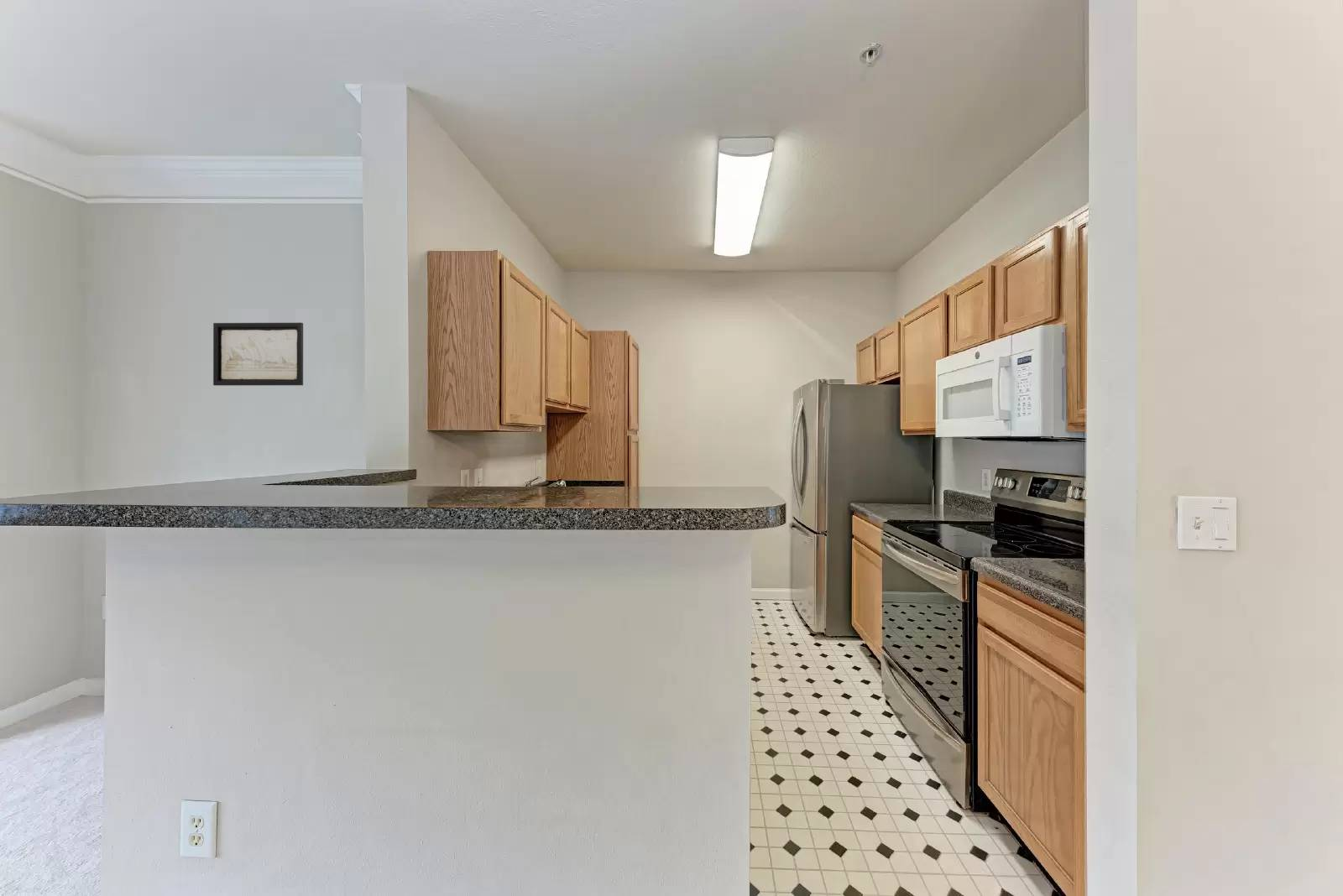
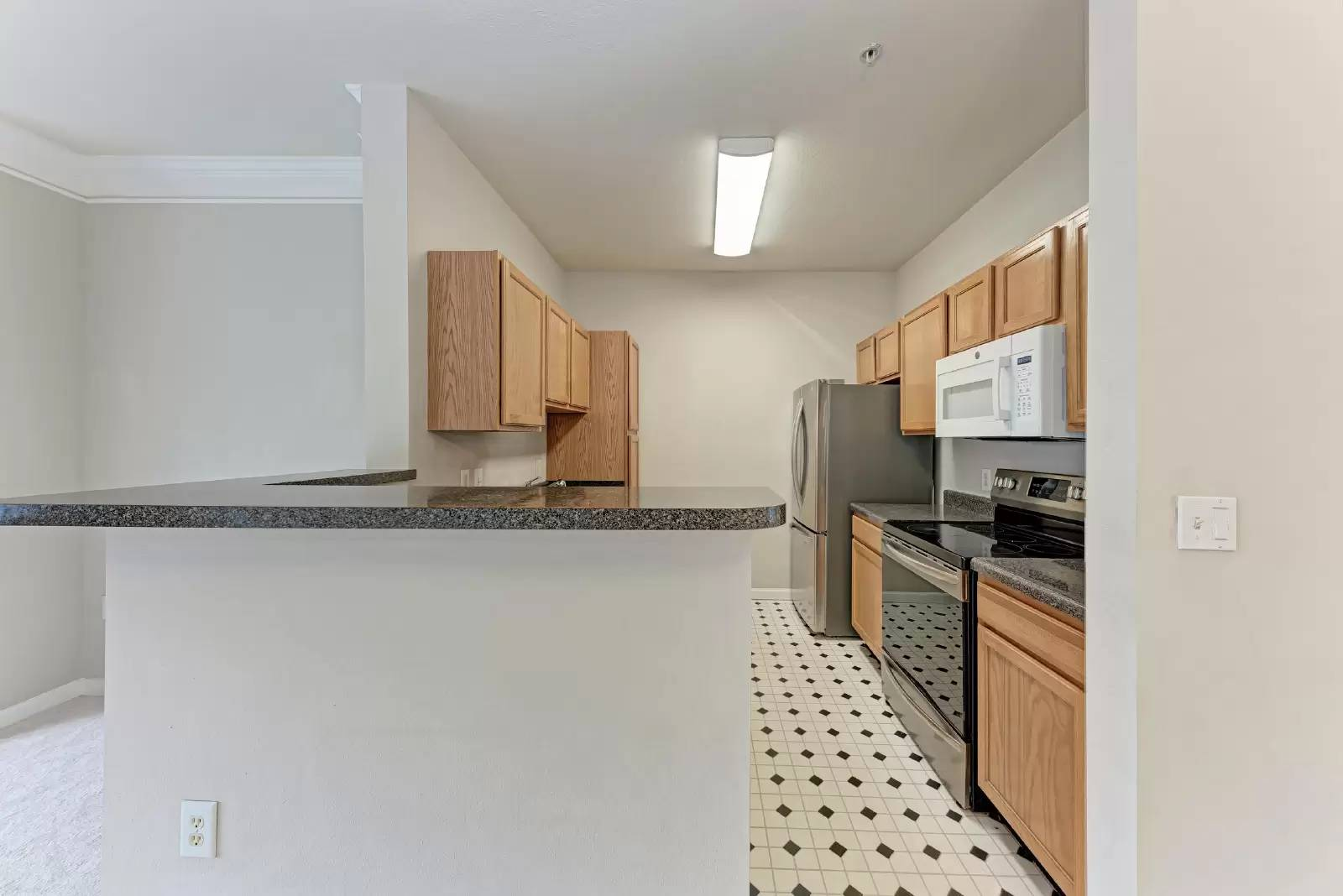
- wall art [212,322,304,387]
